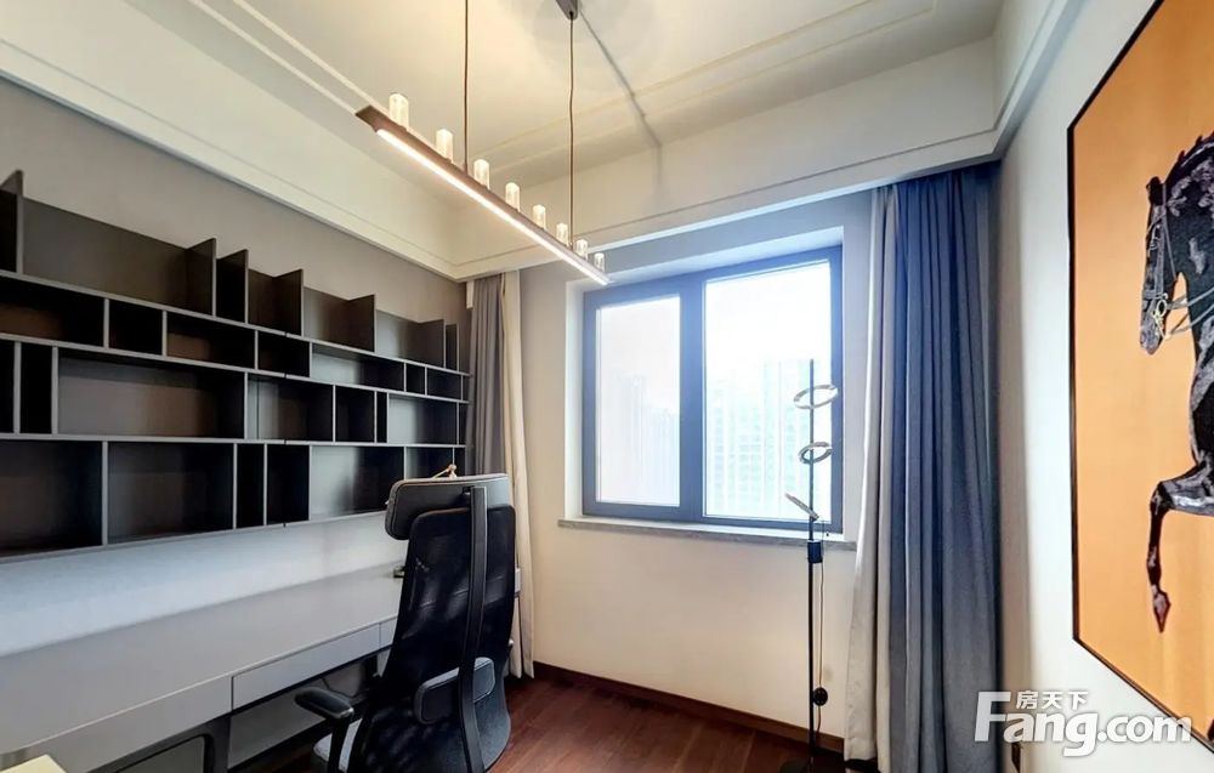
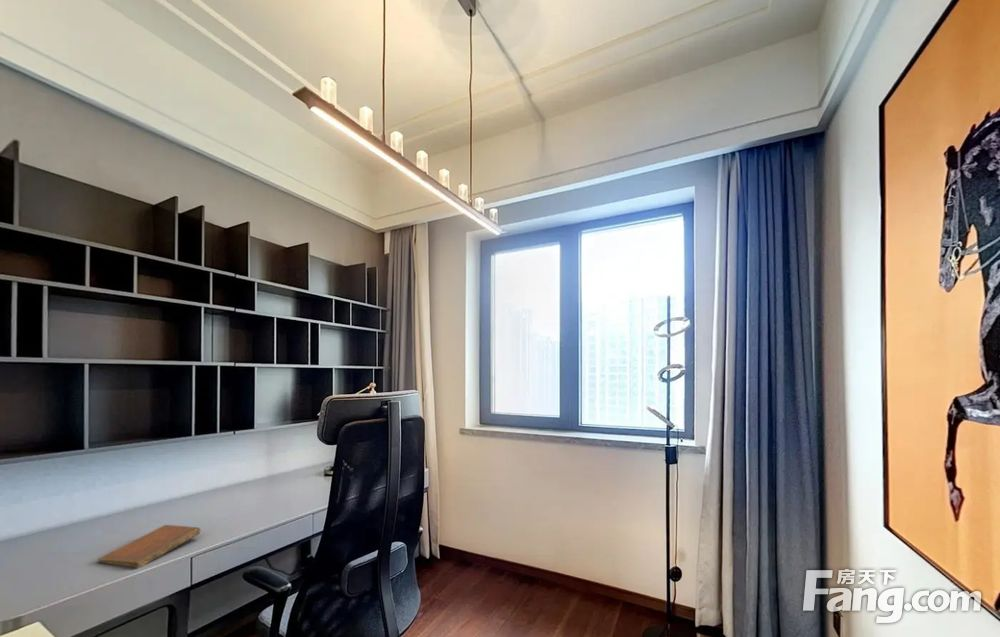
+ notebook [97,524,201,570]
